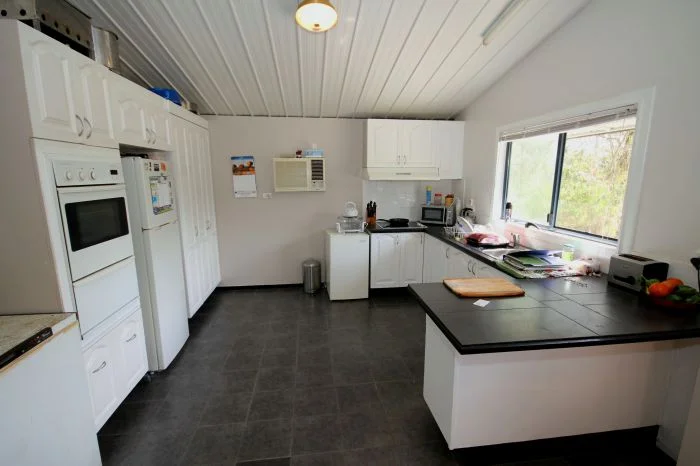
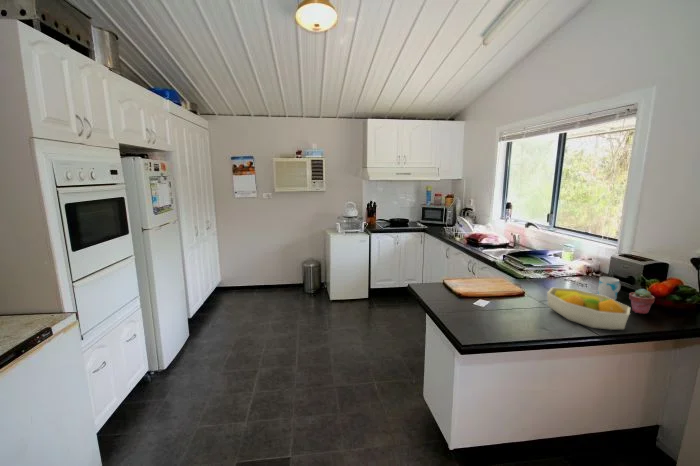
+ potted succulent [628,288,656,315]
+ fruit bowl [546,287,631,331]
+ mug [597,276,622,301]
